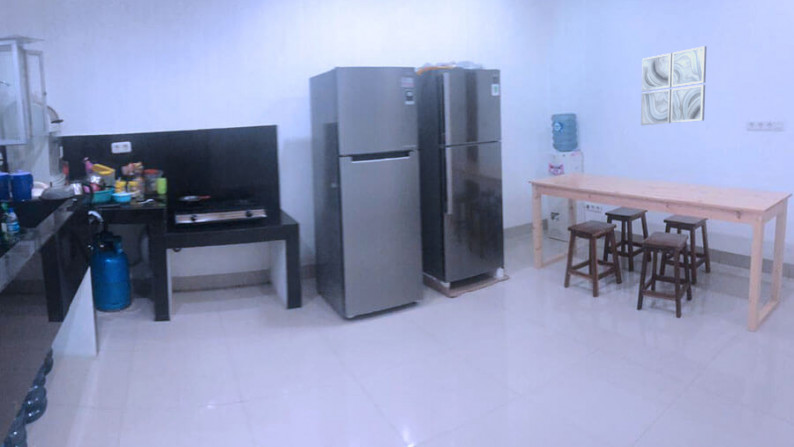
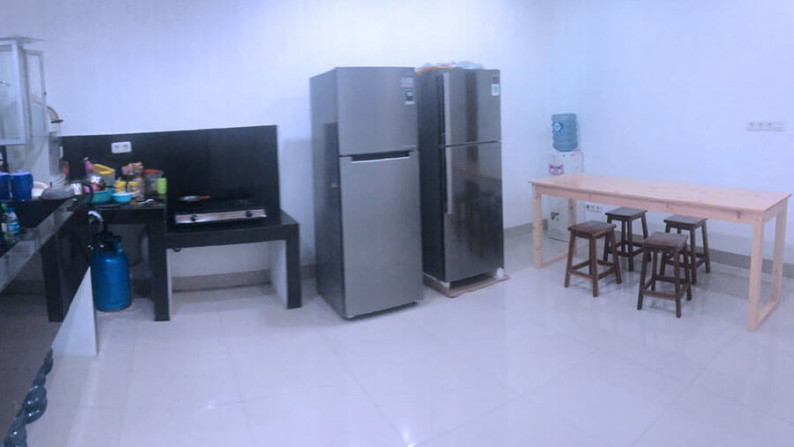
- wall art [640,45,708,126]
